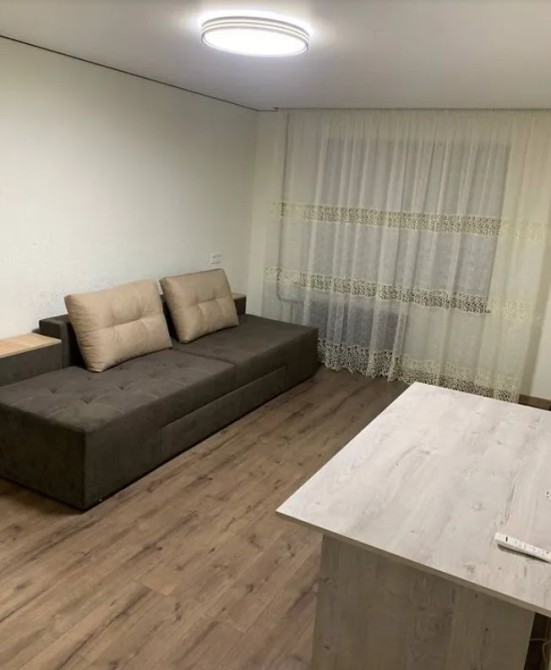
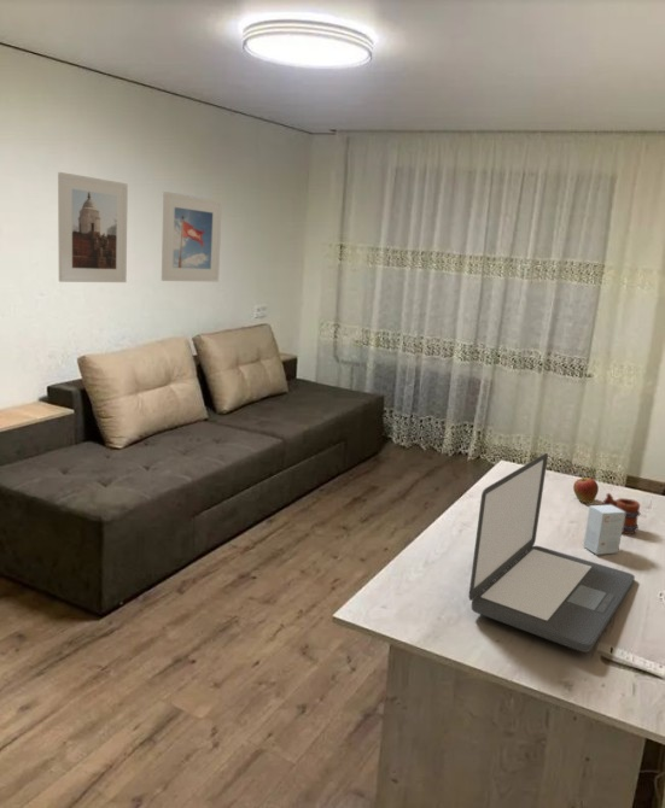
+ apple [572,474,600,504]
+ mug [601,492,641,535]
+ small box [582,504,625,556]
+ laptop [467,452,636,654]
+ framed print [57,171,129,283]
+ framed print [161,191,223,283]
